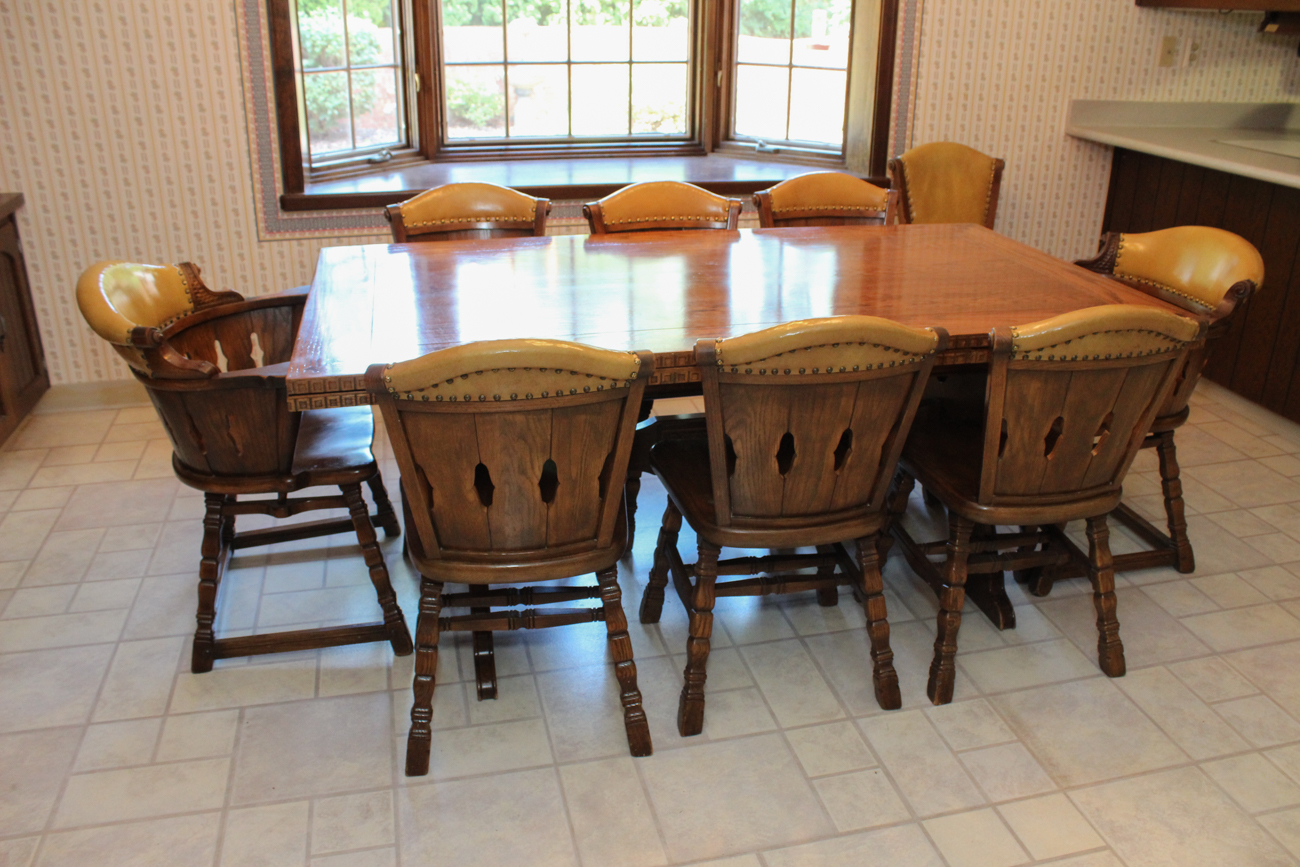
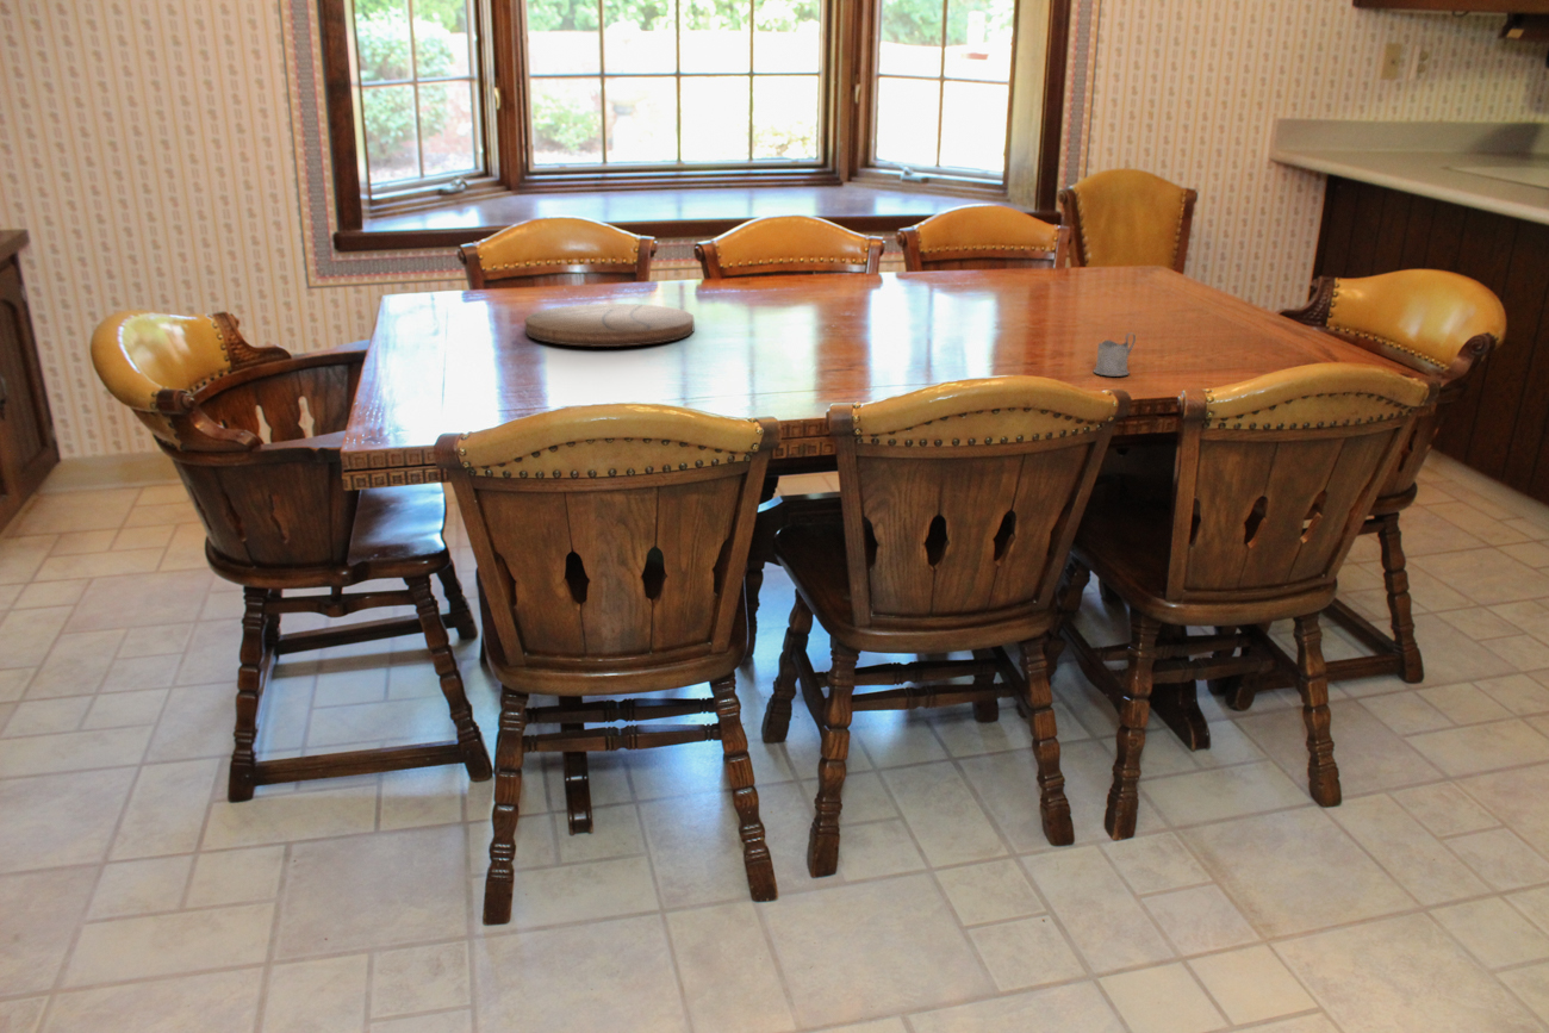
+ cutting board [524,303,695,348]
+ tea glass holder [1093,332,1137,377]
